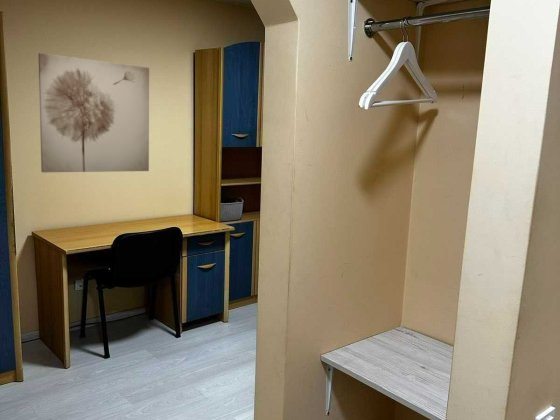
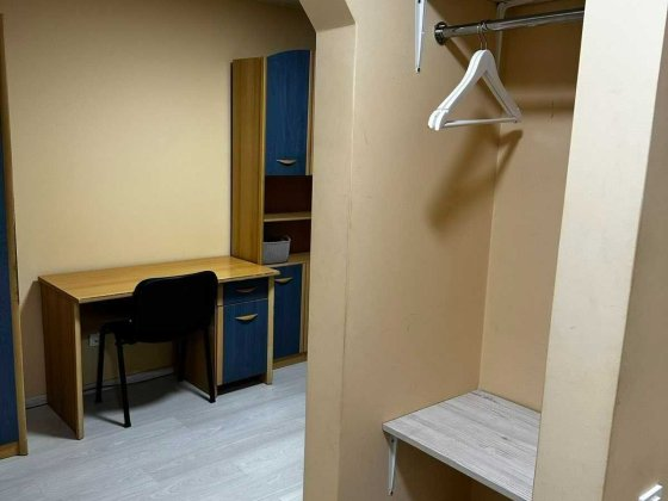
- wall art [37,52,150,173]
